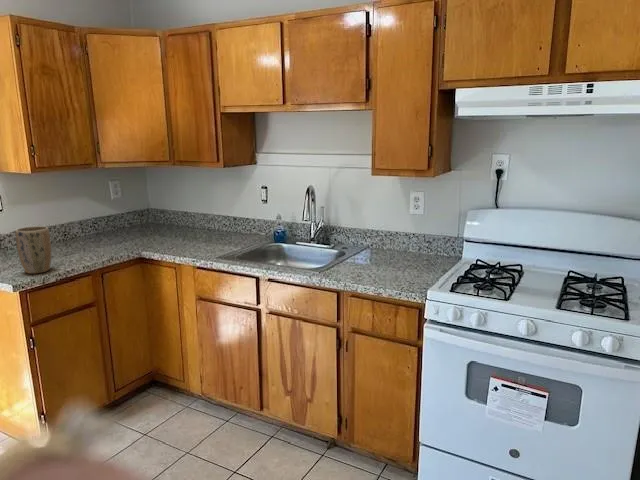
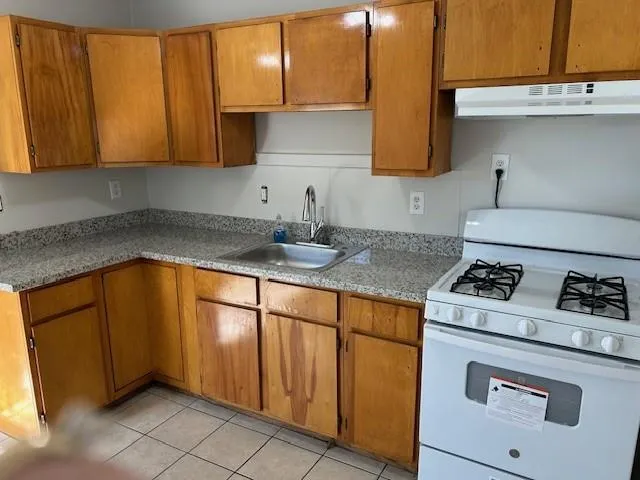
- plant pot [15,225,52,275]
